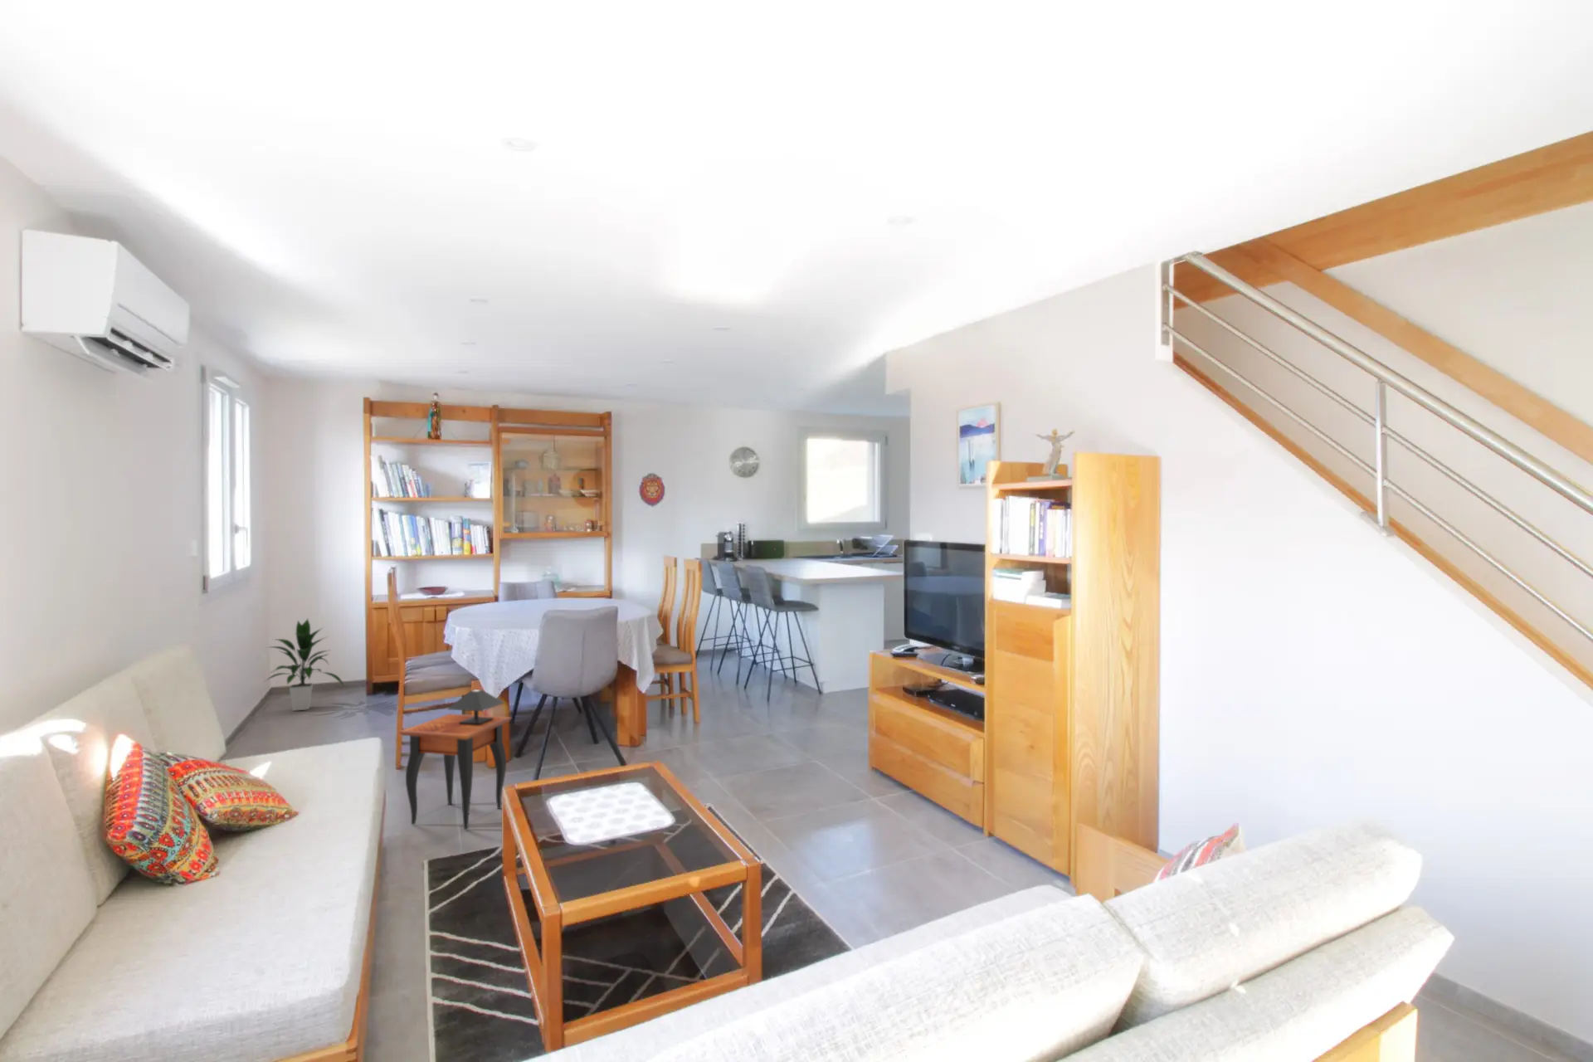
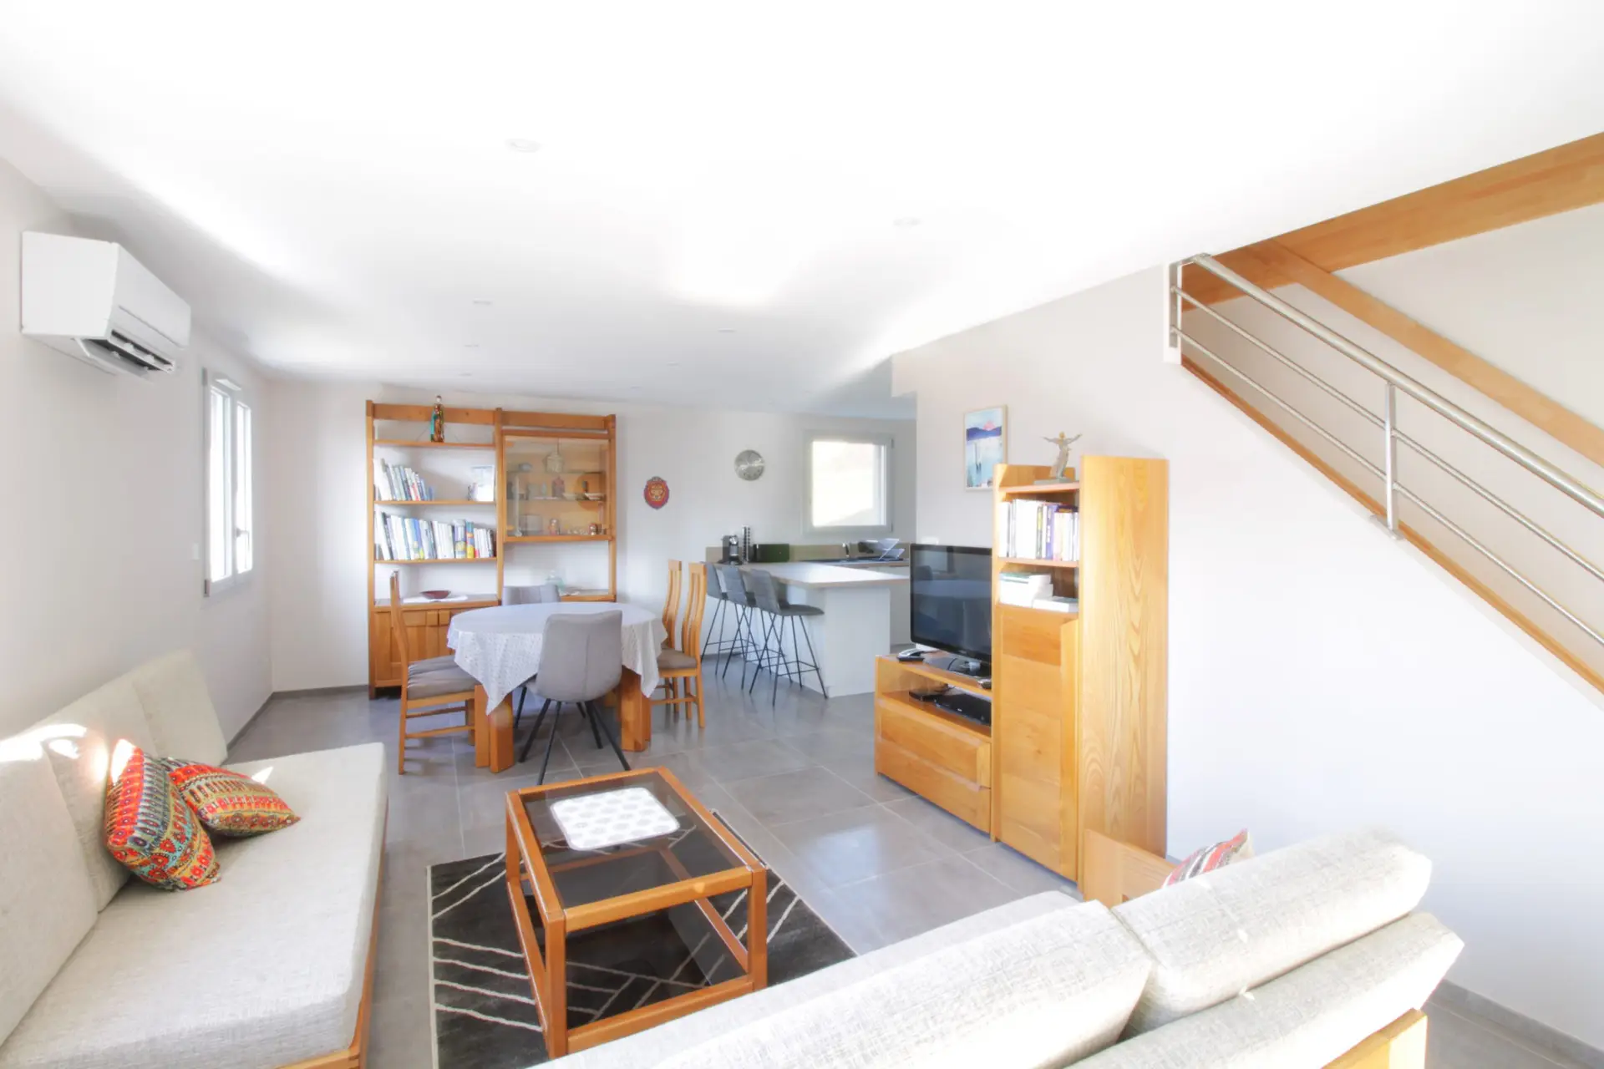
- side table [398,689,513,831]
- indoor plant [264,618,345,712]
